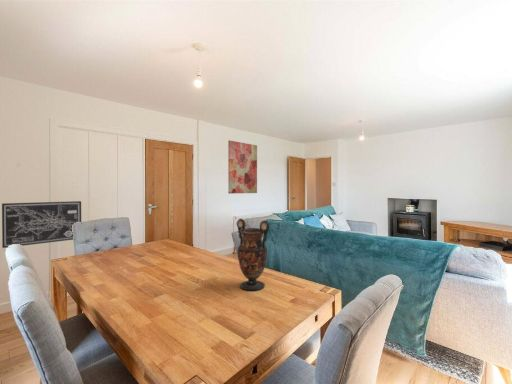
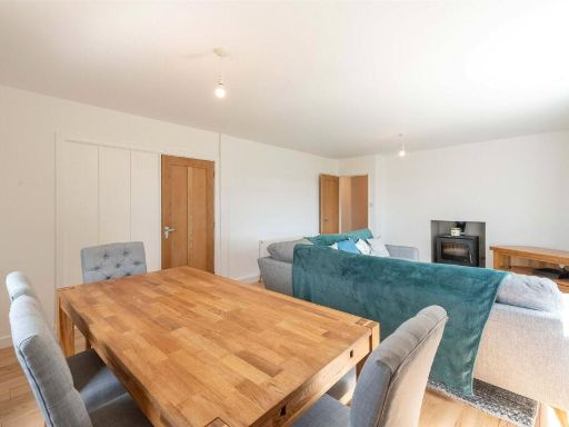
- wall art [1,200,82,249]
- wall art [227,139,258,195]
- vase [236,218,270,291]
